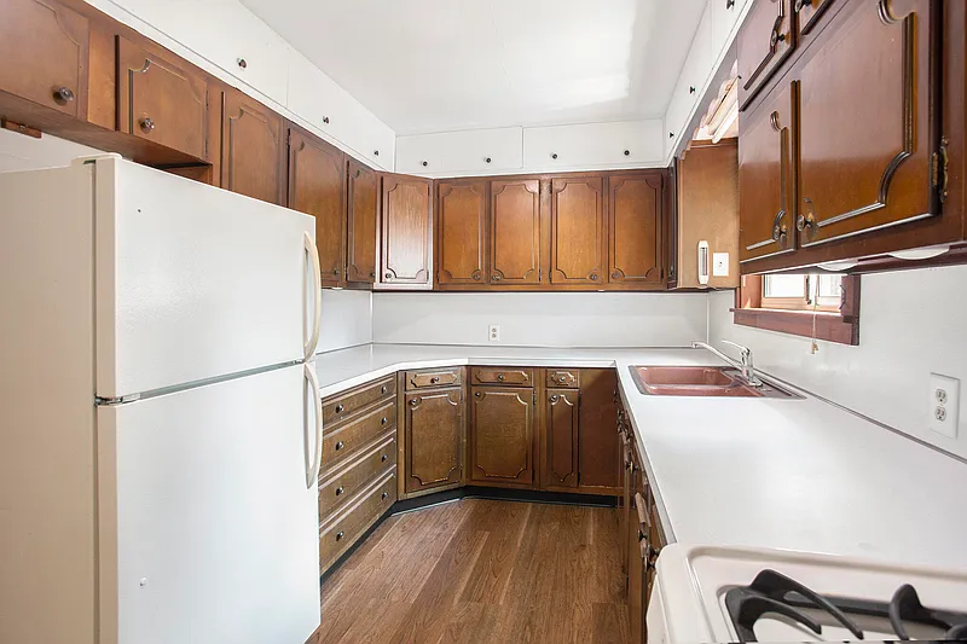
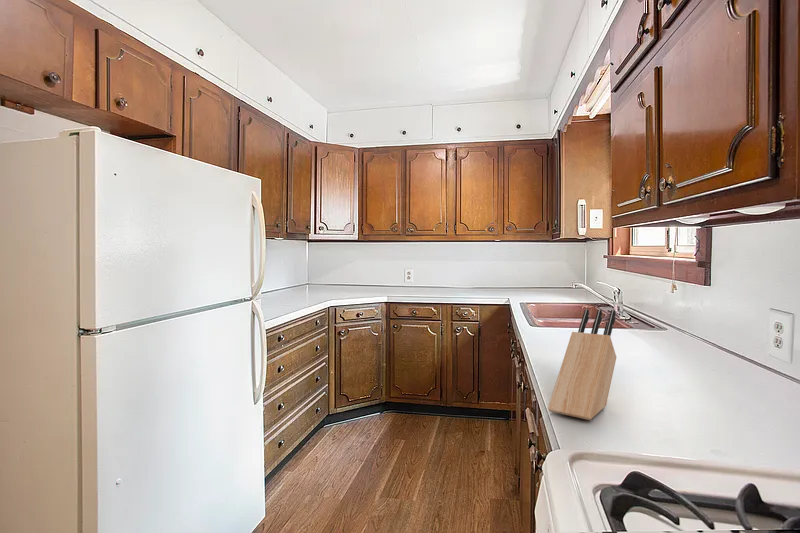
+ knife block [547,308,617,421]
